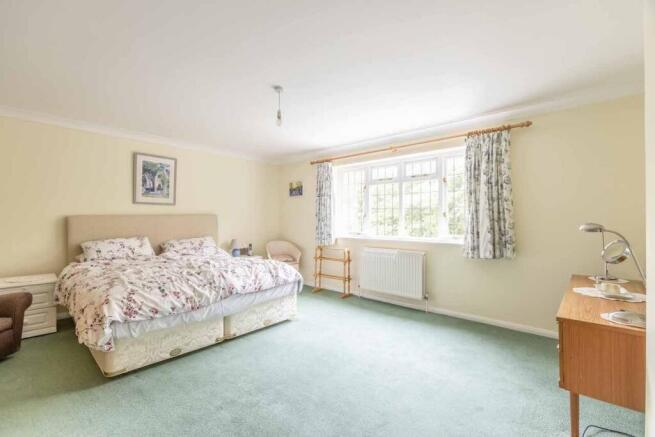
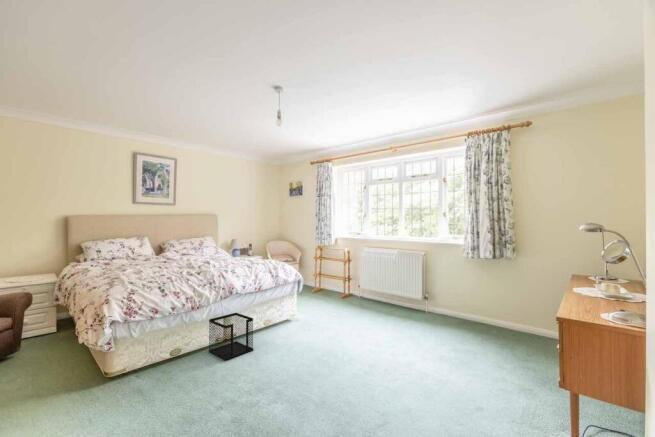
+ wastebasket [208,312,254,361]
